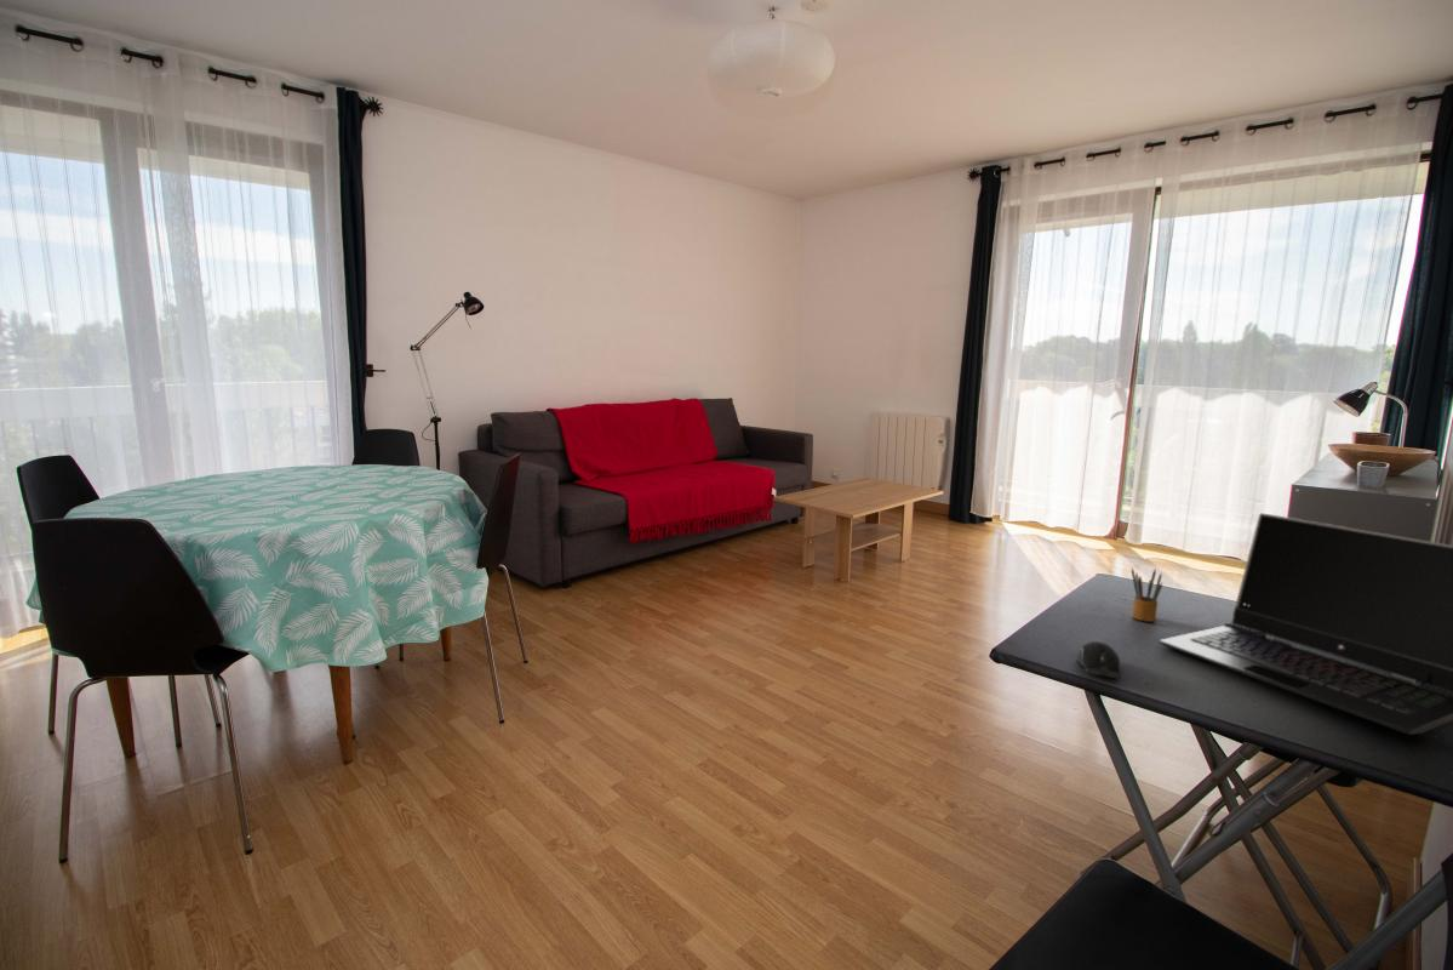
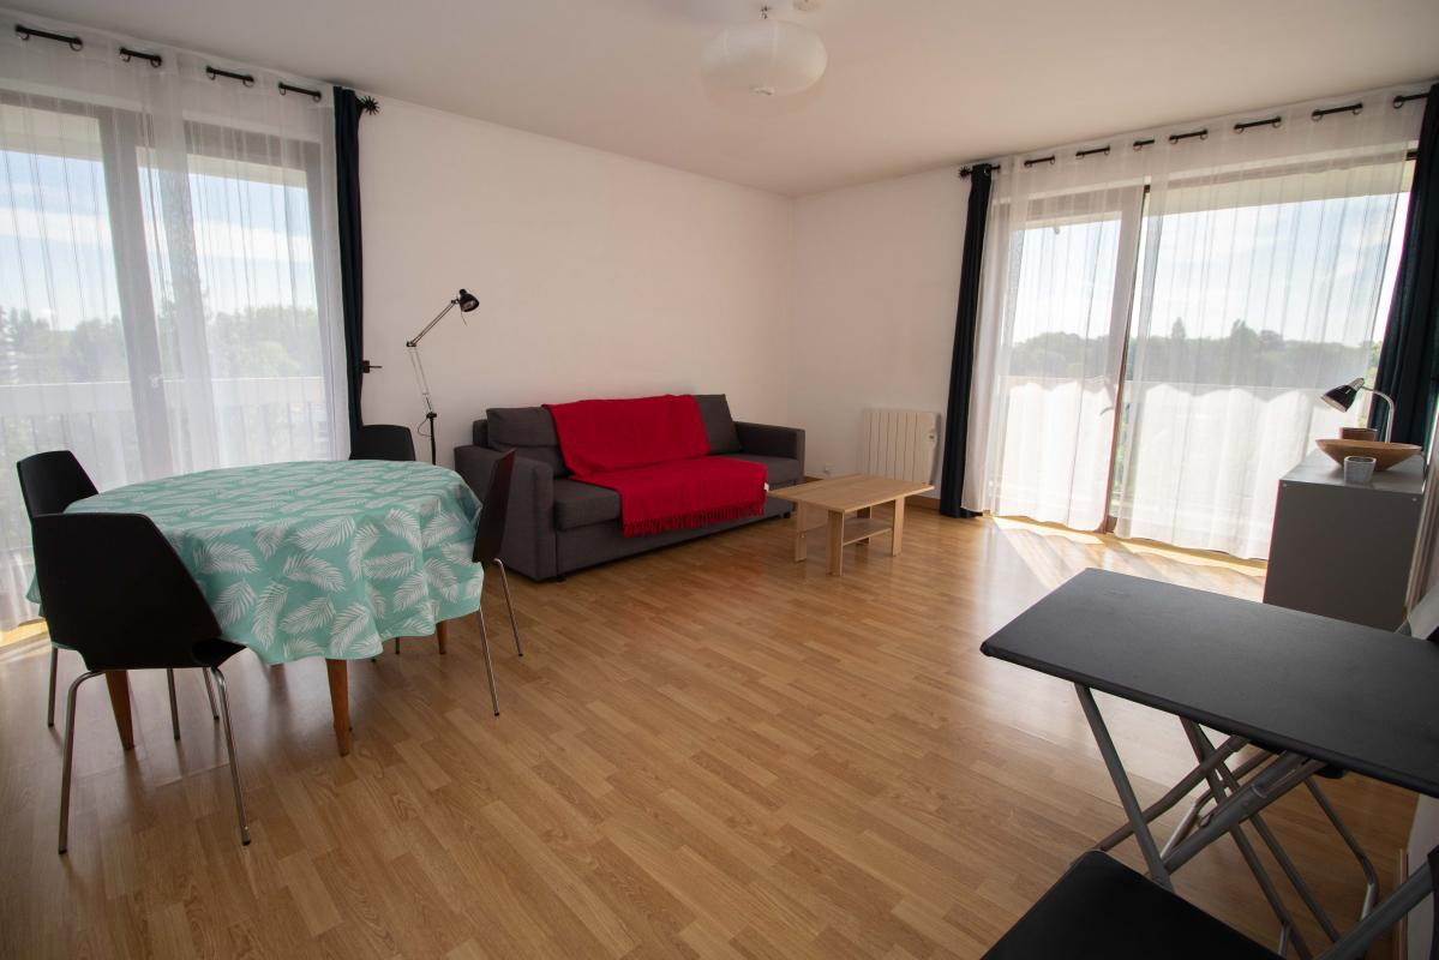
- laptop computer [1159,512,1453,736]
- pencil box [1131,567,1163,622]
- computer mouse [1076,640,1122,679]
